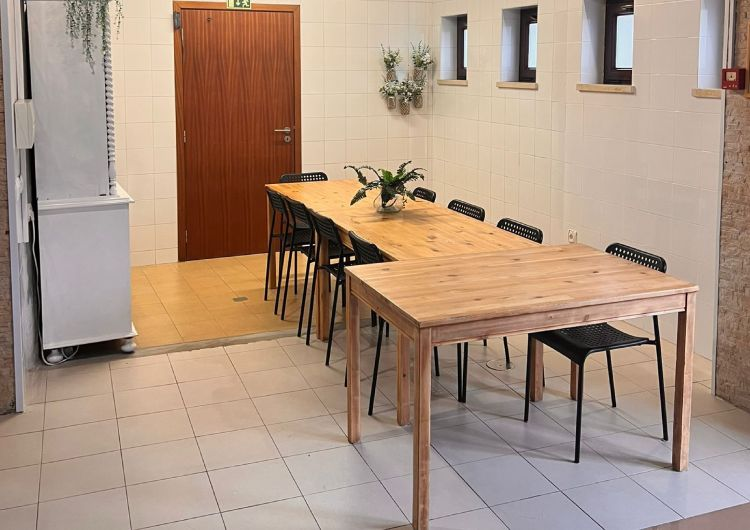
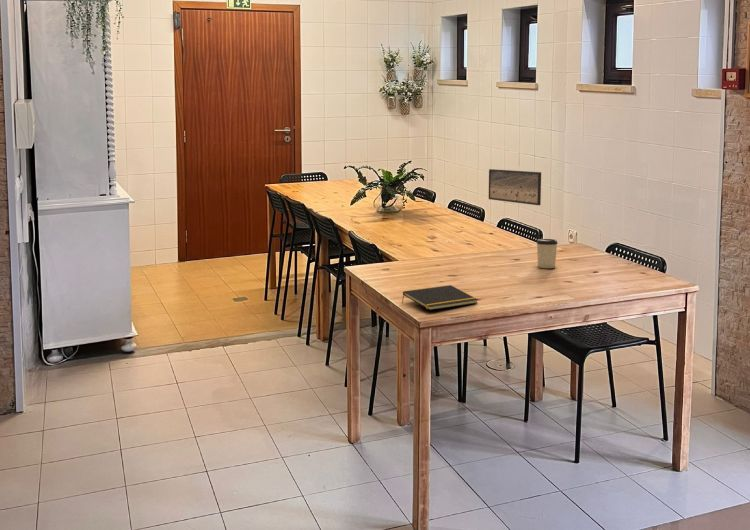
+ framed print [488,168,542,206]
+ cup [536,238,559,269]
+ notepad [401,284,479,311]
